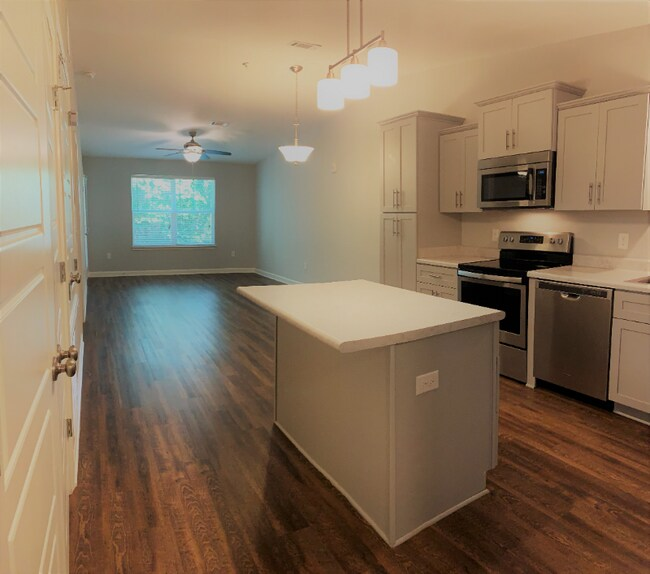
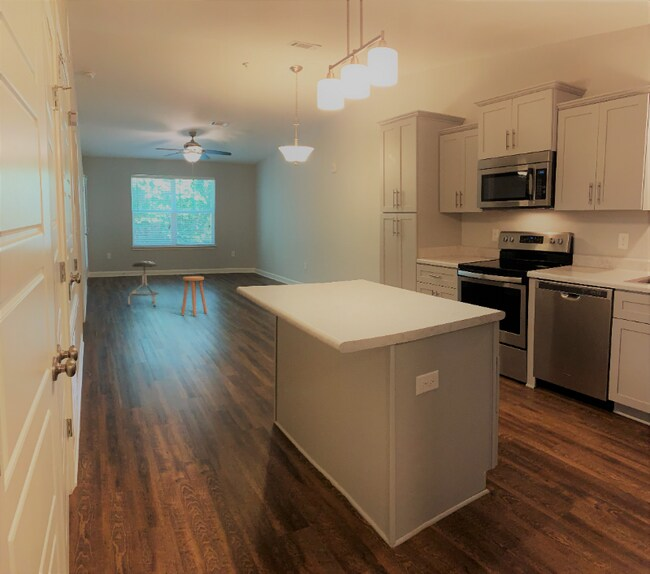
+ stool [127,260,160,307]
+ stool [180,275,208,317]
